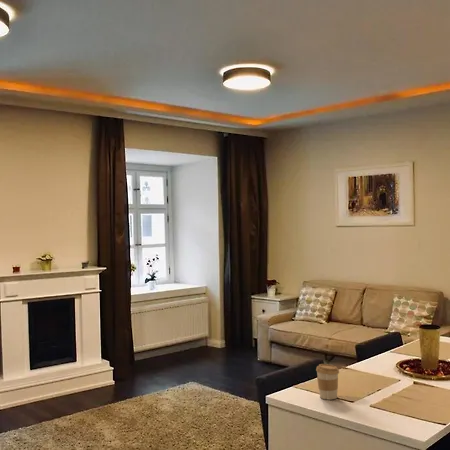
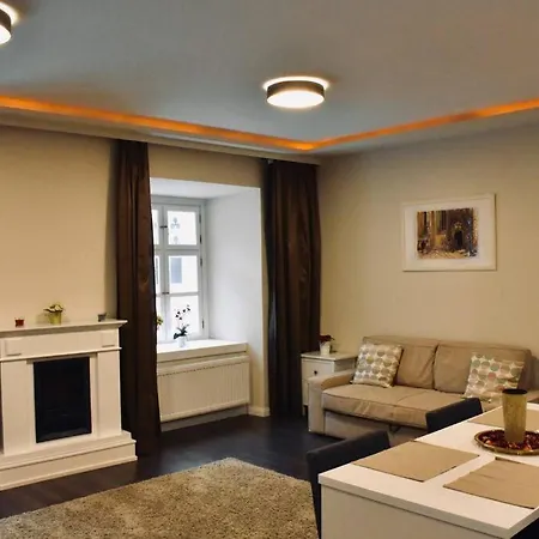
- coffee cup [315,363,340,400]
